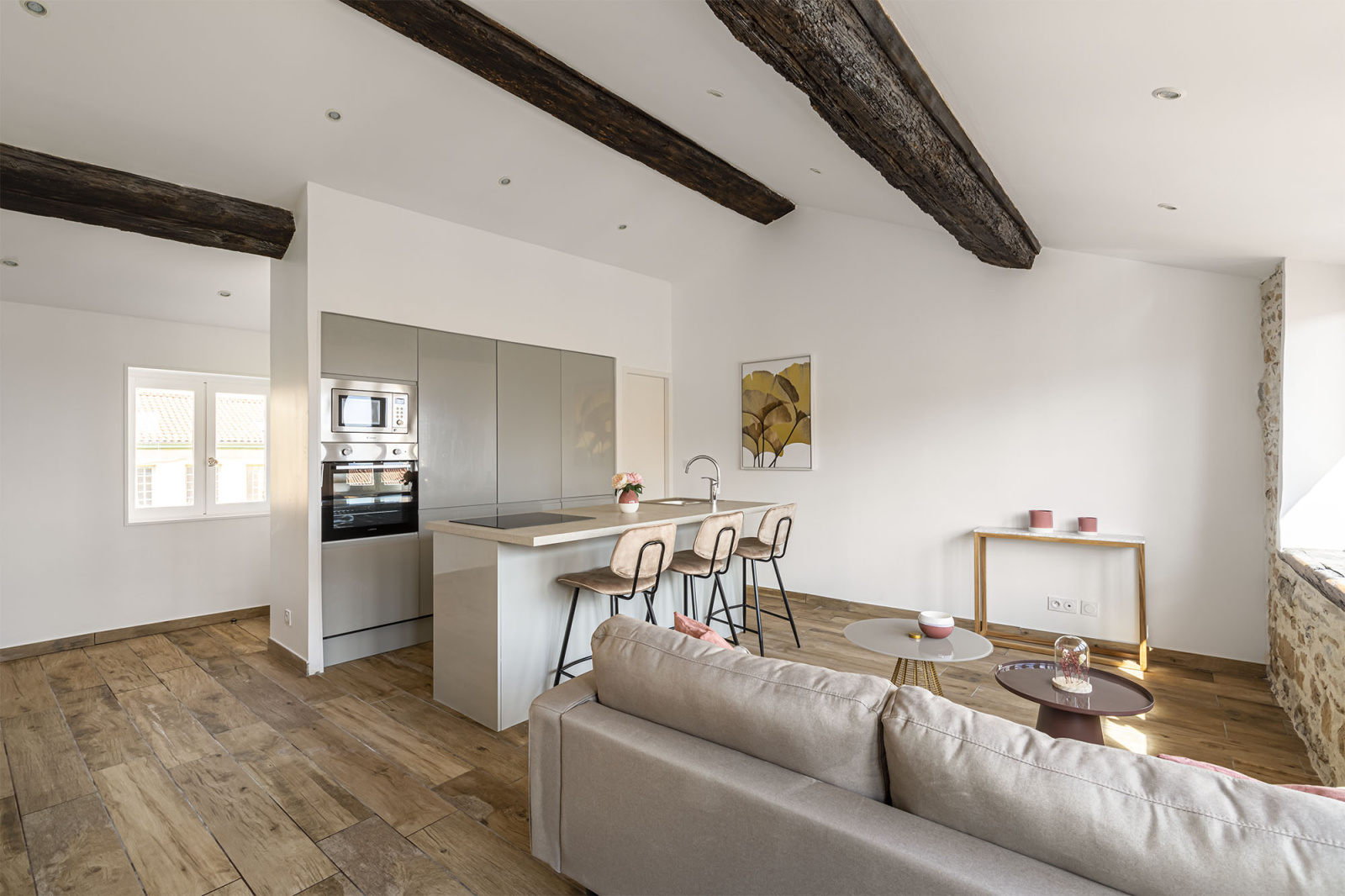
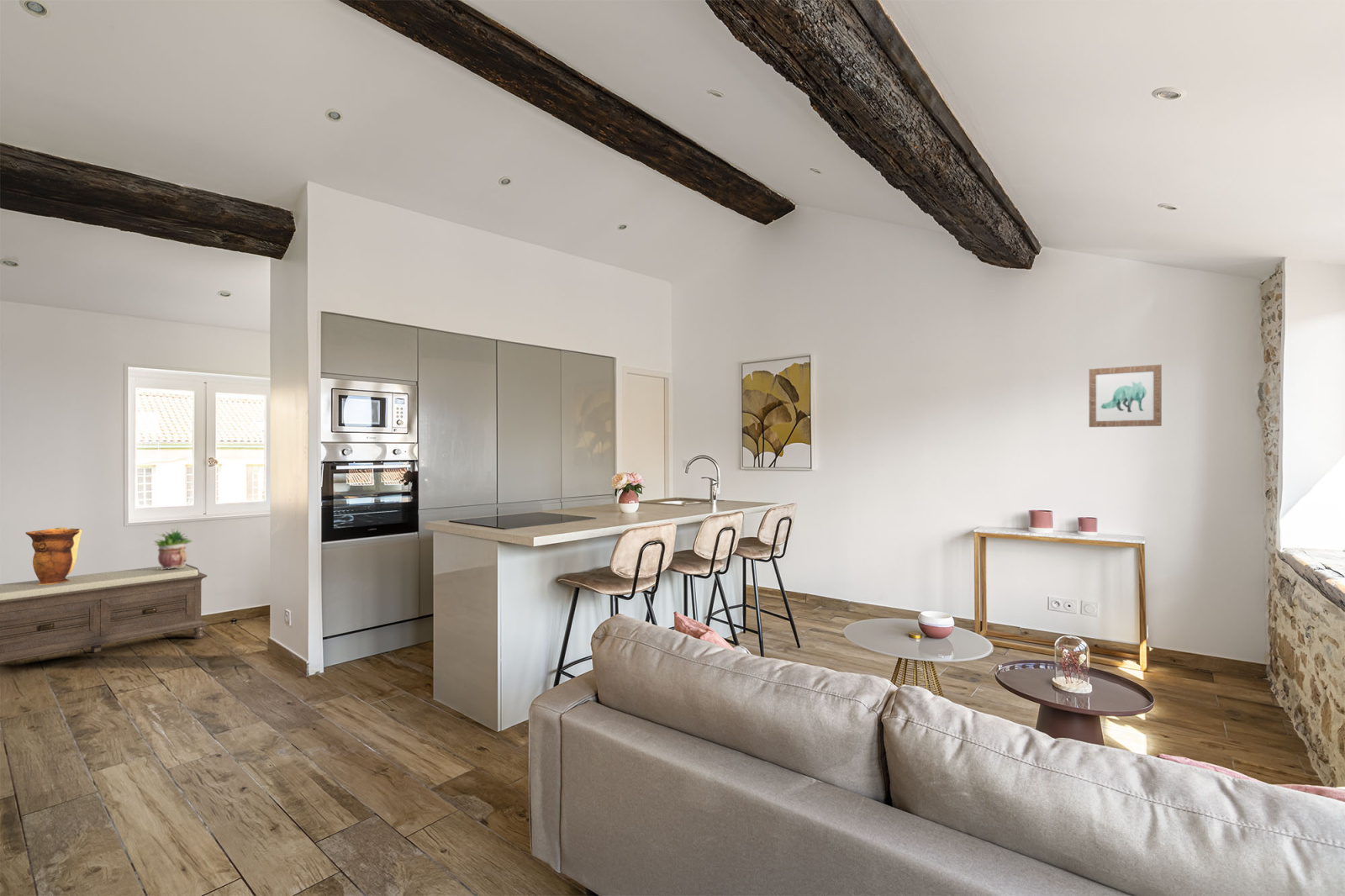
+ decorative vase [24,526,82,585]
+ potted plant [152,527,194,569]
+ bench [0,563,208,663]
+ wall art [1089,364,1163,428]
